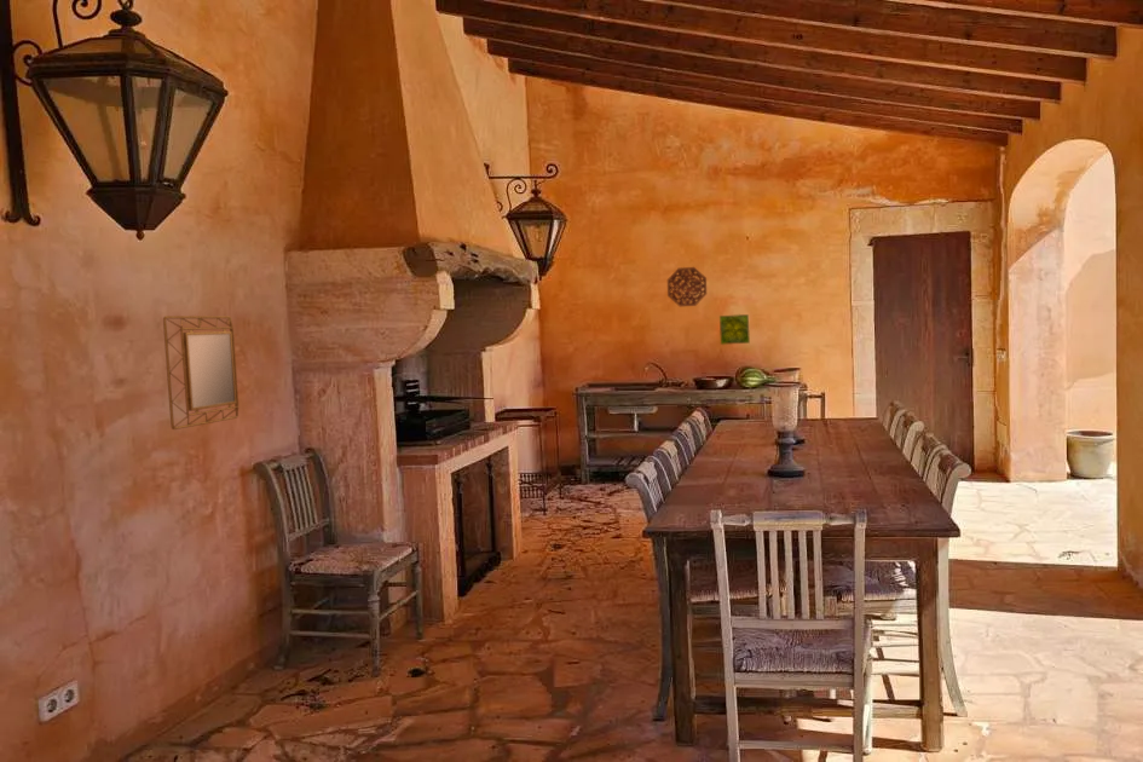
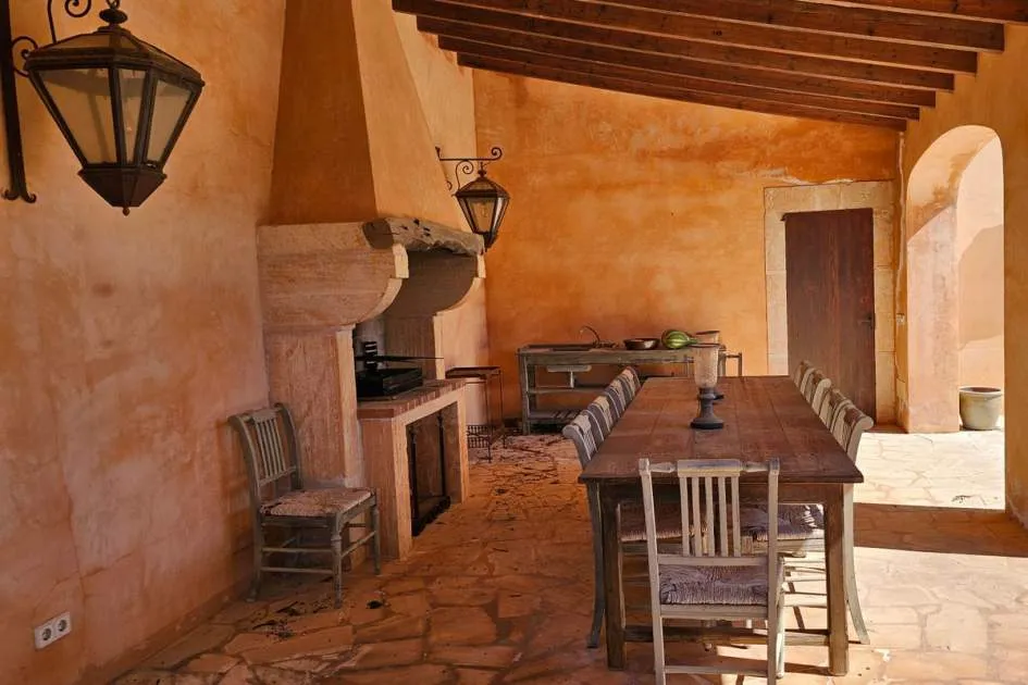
- decorative platter [666,266,708,307]
- decorative tile [718,313,751,346]
- home mirror [162,314,239,431]
